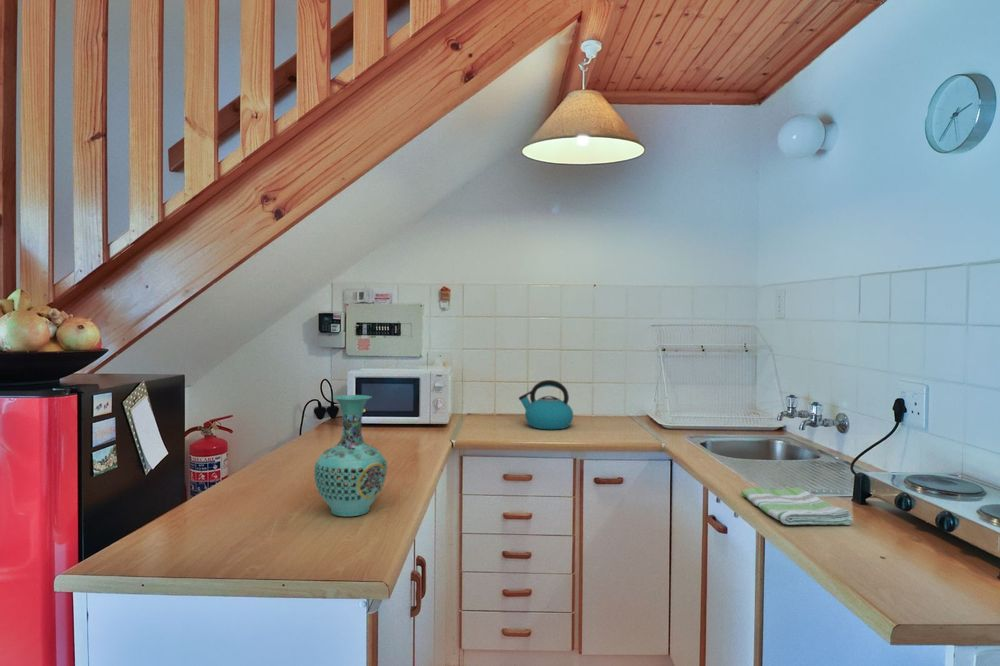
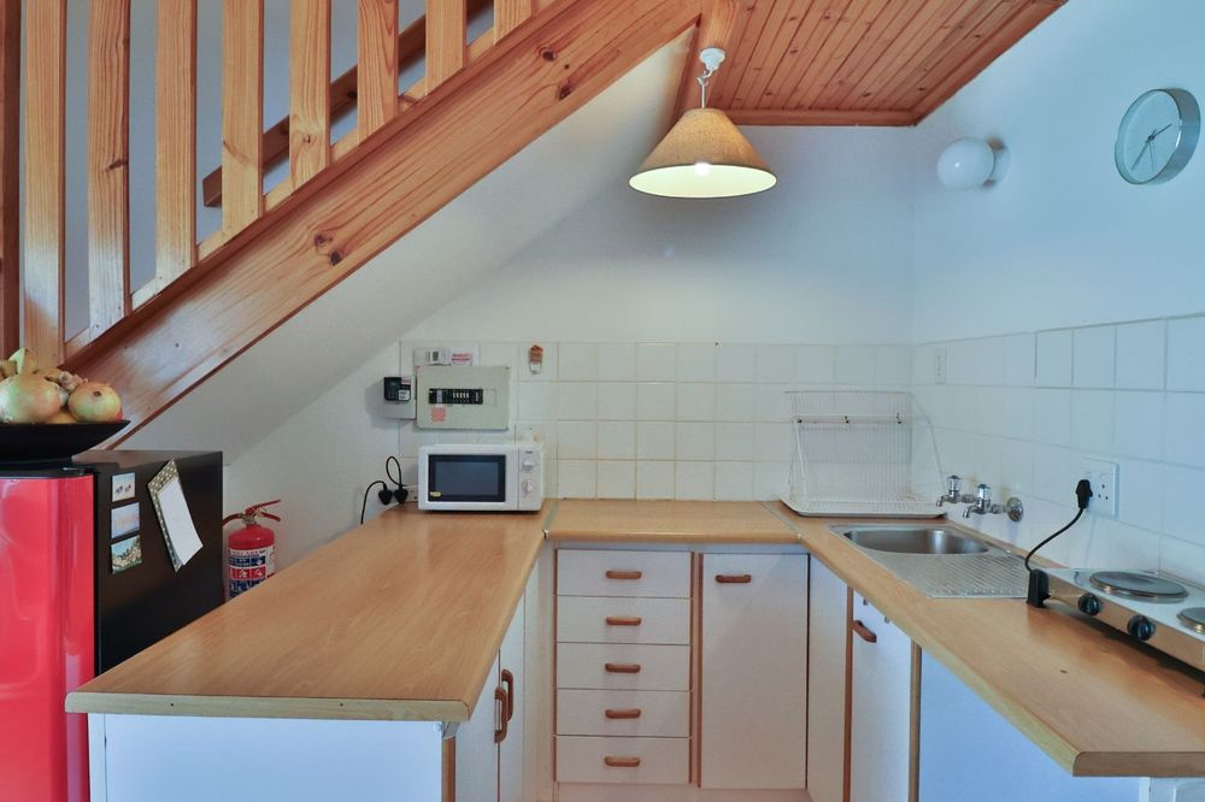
- vase [313,394,388,517]
- kettle [518,379,574,430]
- dish towel [740,486,854,526]
